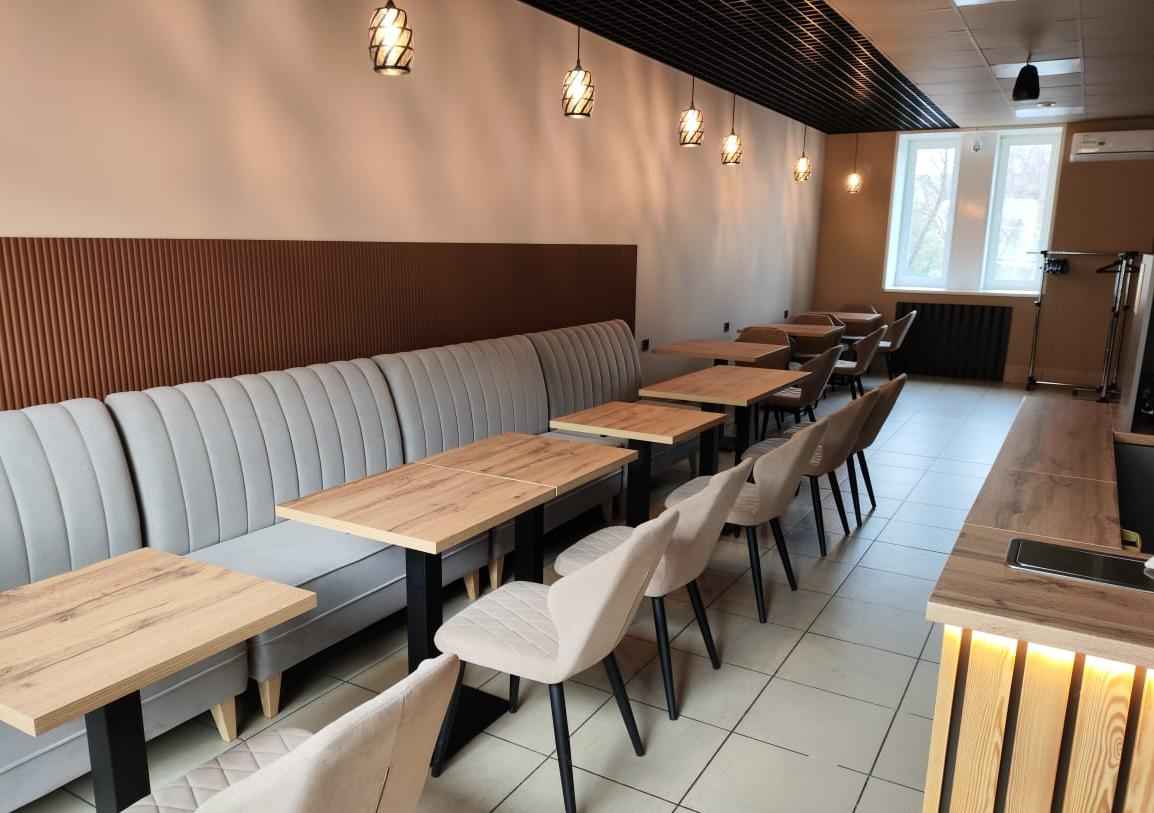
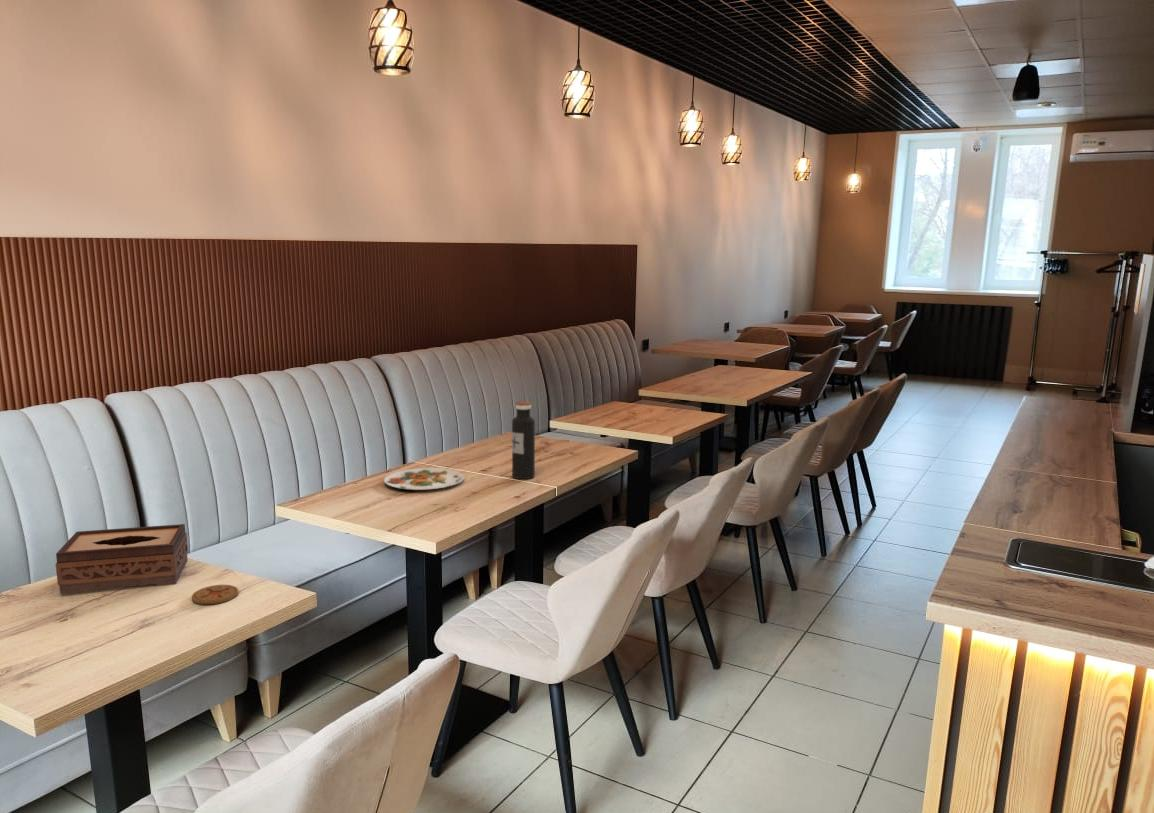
+ tissue box [55,523,189,595]
+ plate [383,467,465,491]
+ coaster [191,584,239,605]
+ water bottle [511,401,536,480]
